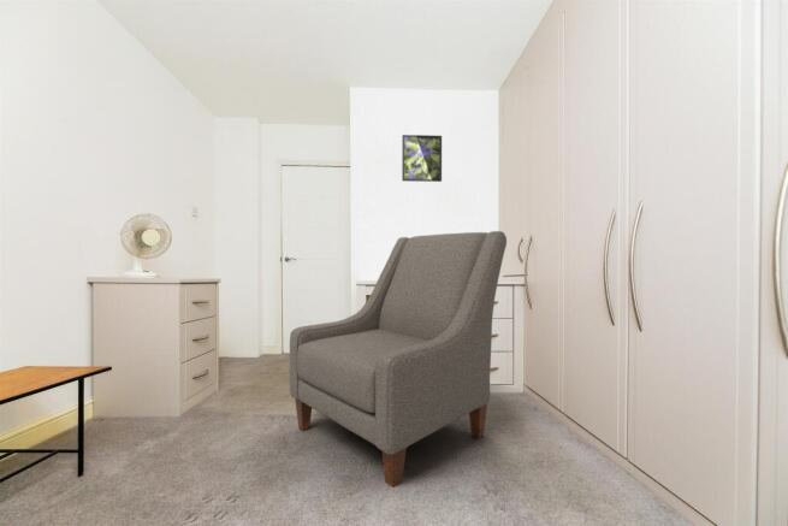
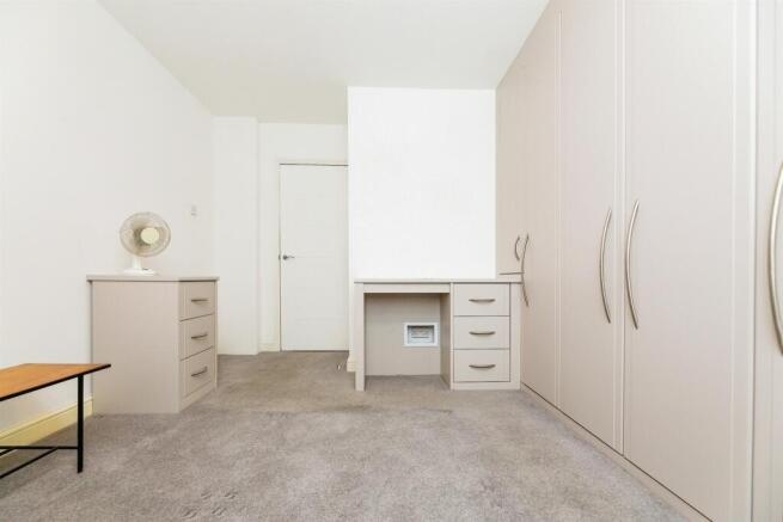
- chair [289,230,508,489]
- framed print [401,134,443,183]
